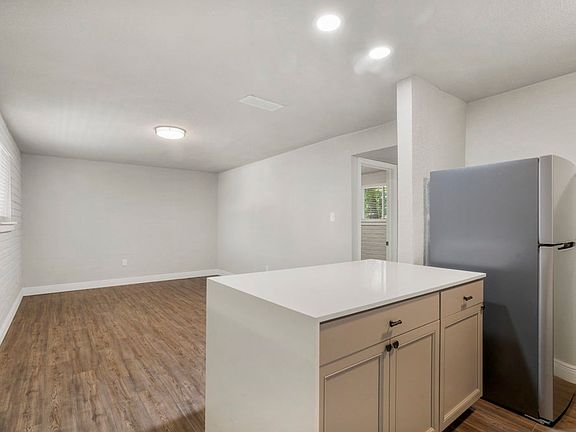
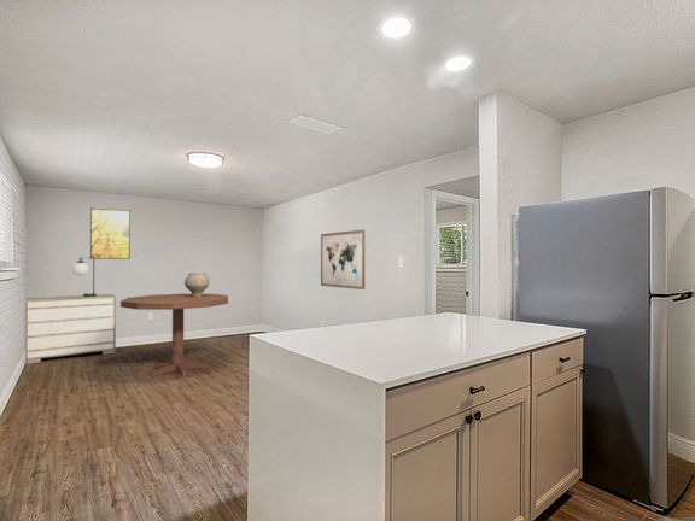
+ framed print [89,207,132,260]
+ lamp [71,257,98,297]
+ wall art [320,229,366,291]
+ ceramic pot [183,271,210,297]
+ dining table [119,293,229,377]
+ dresser [24,293,117,365]
